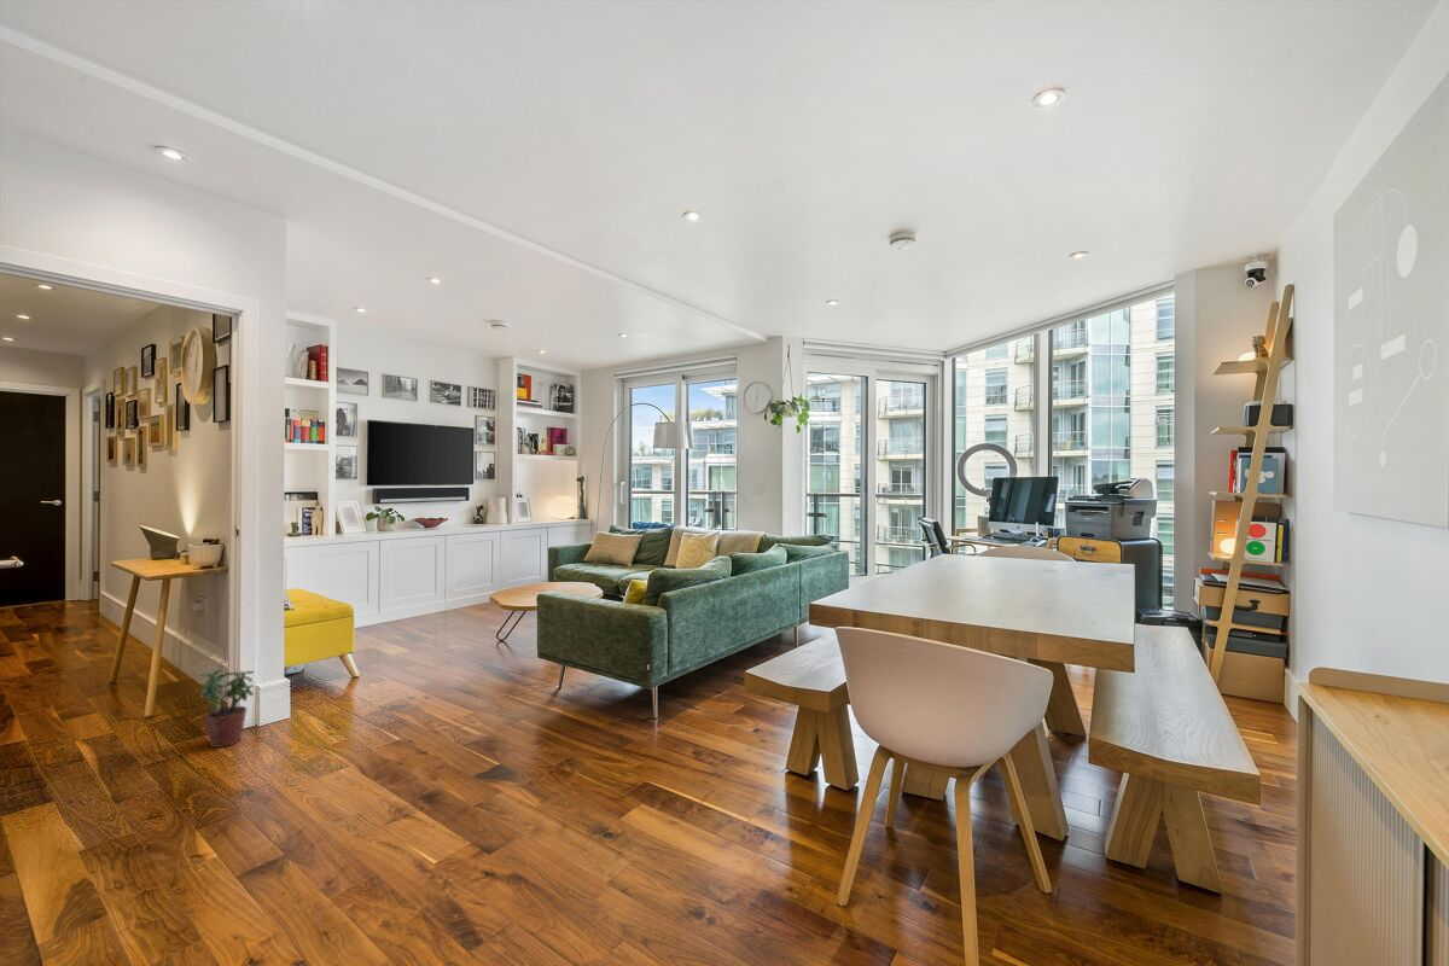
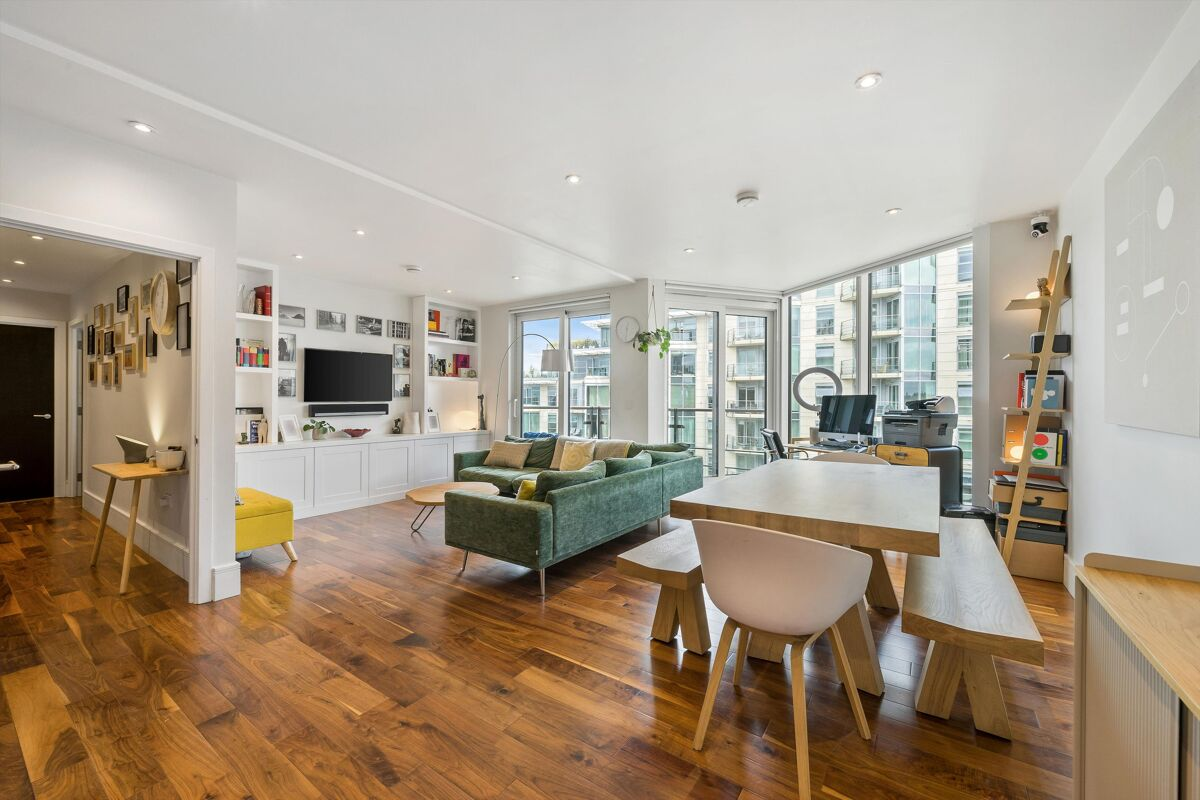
- potted plant [199,669,258,749]
